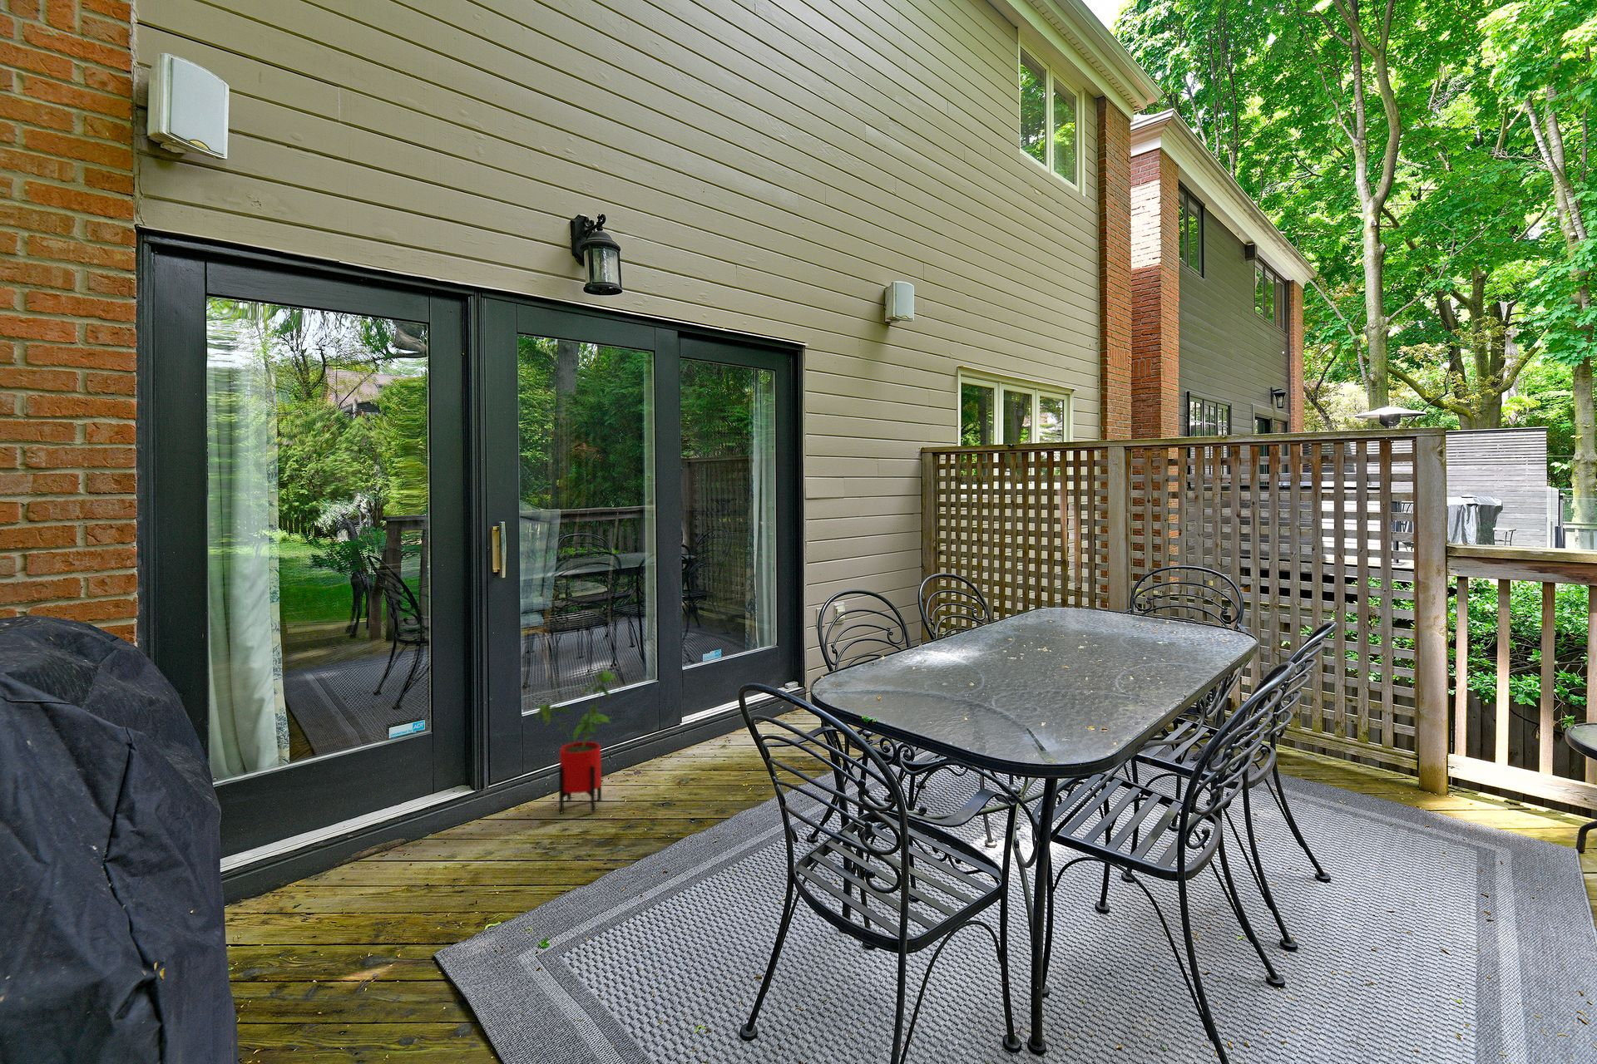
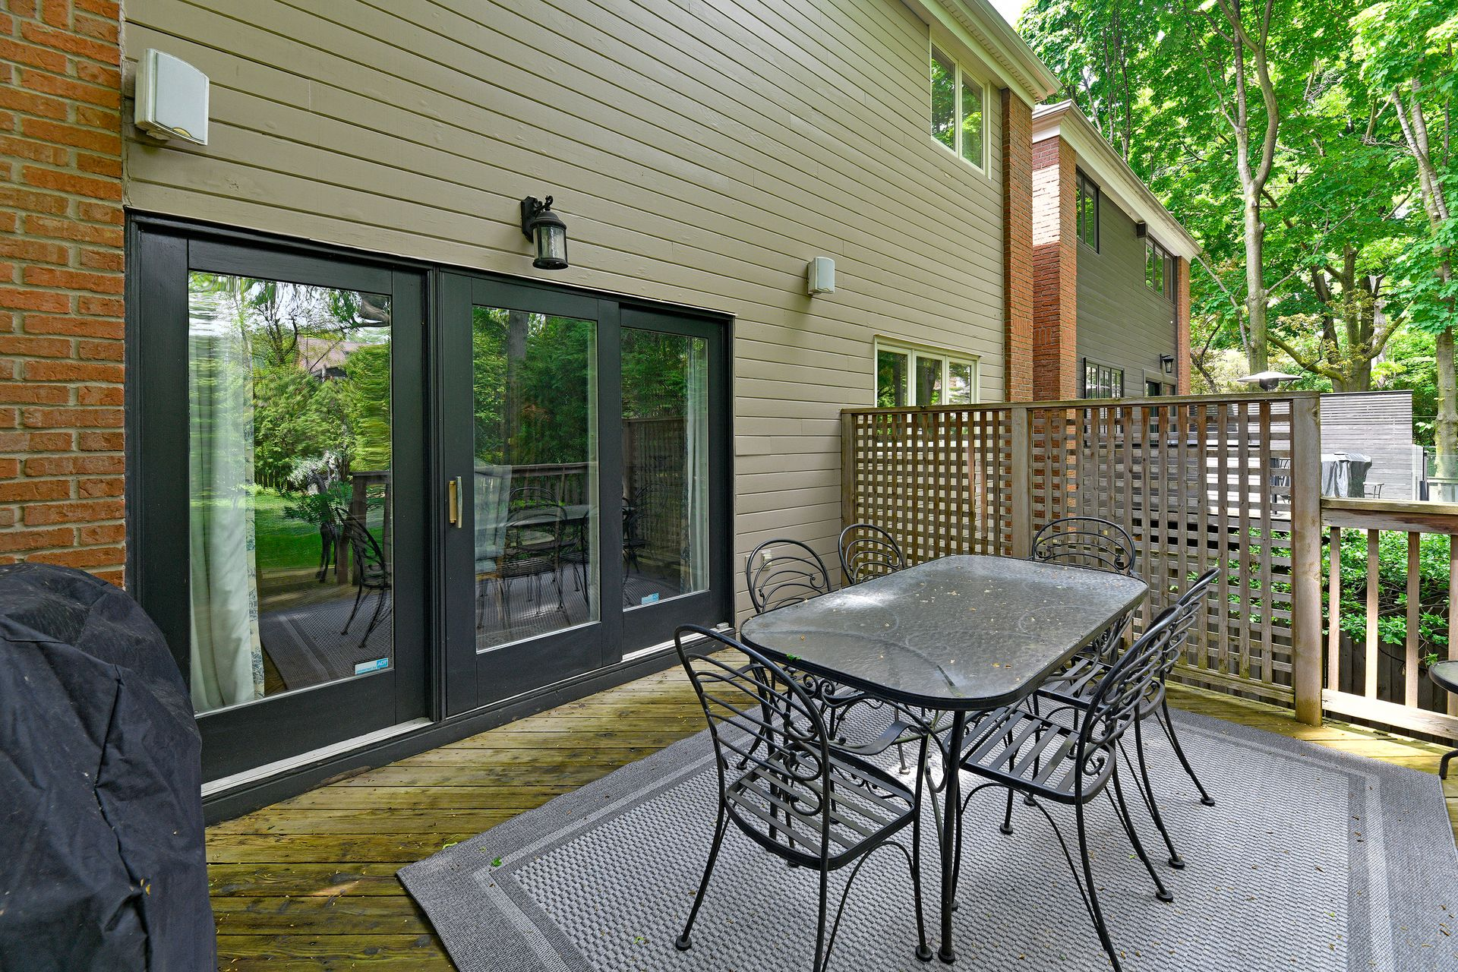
- house plant [534,669,621,815]
